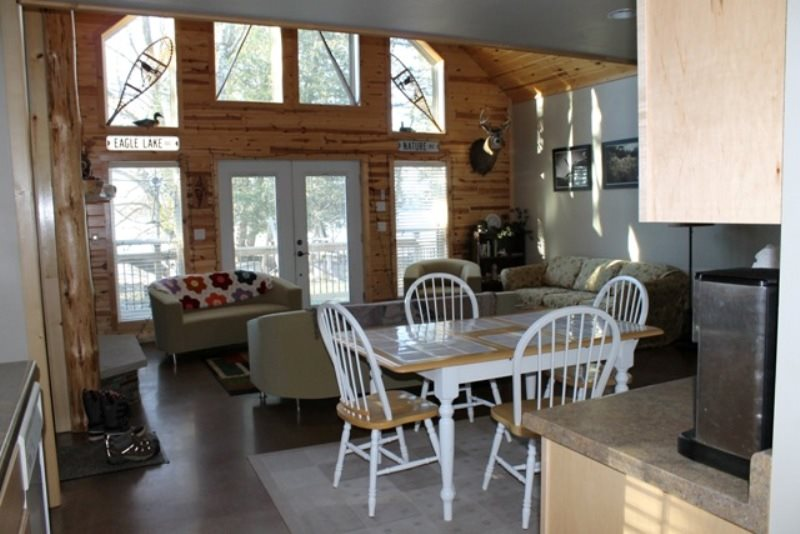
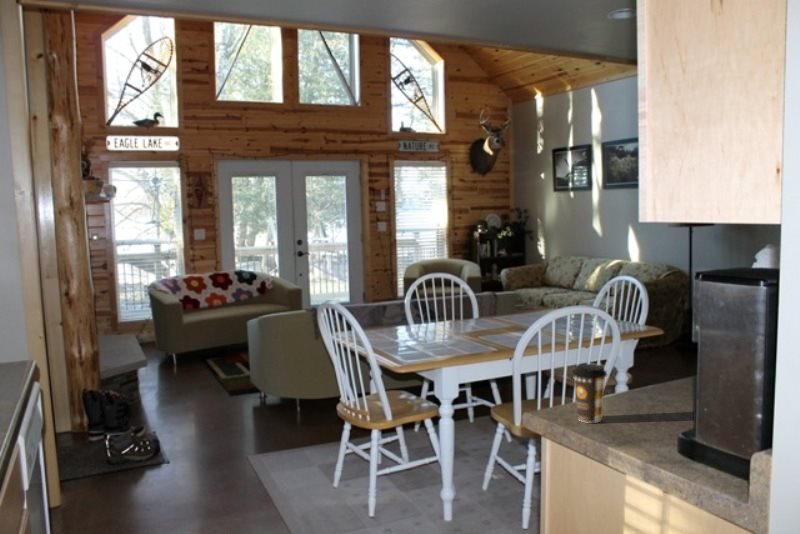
+ coffee cup [571,363,608,424]
